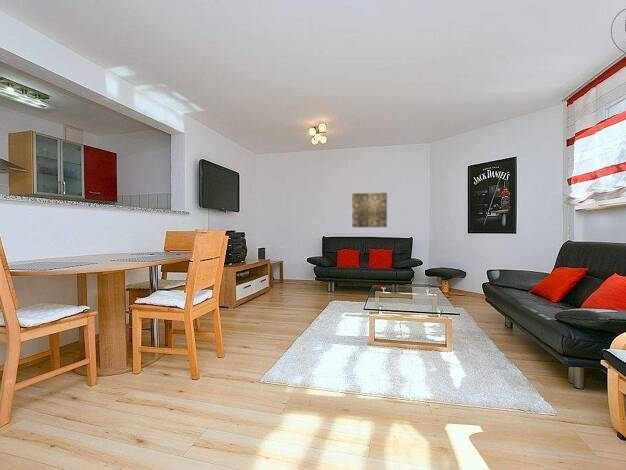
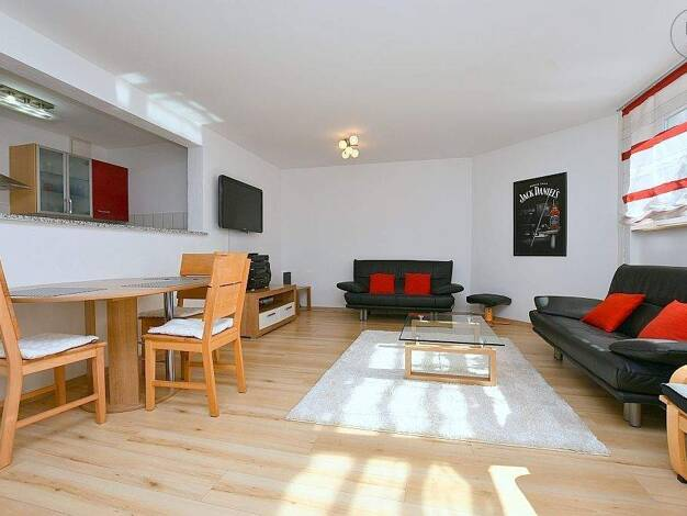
- wall art [351,192,388,228]
